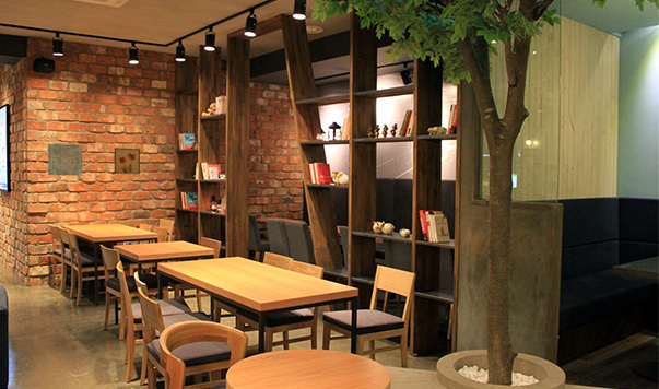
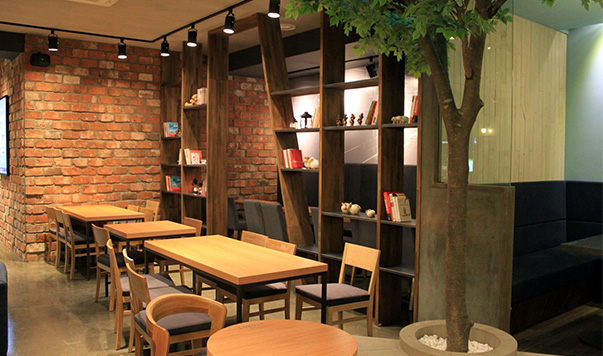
- wall art [114,146,141,175]
- wall art [47,143,83,177]
